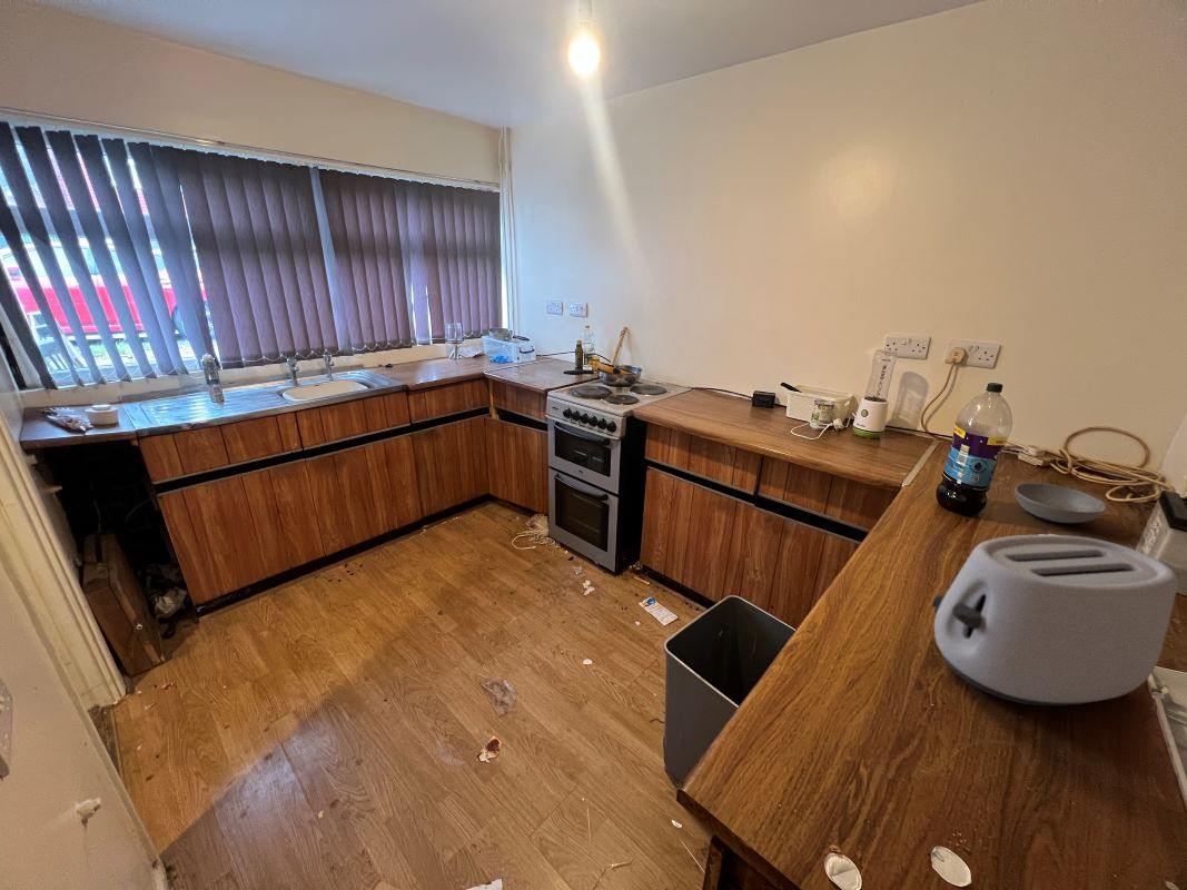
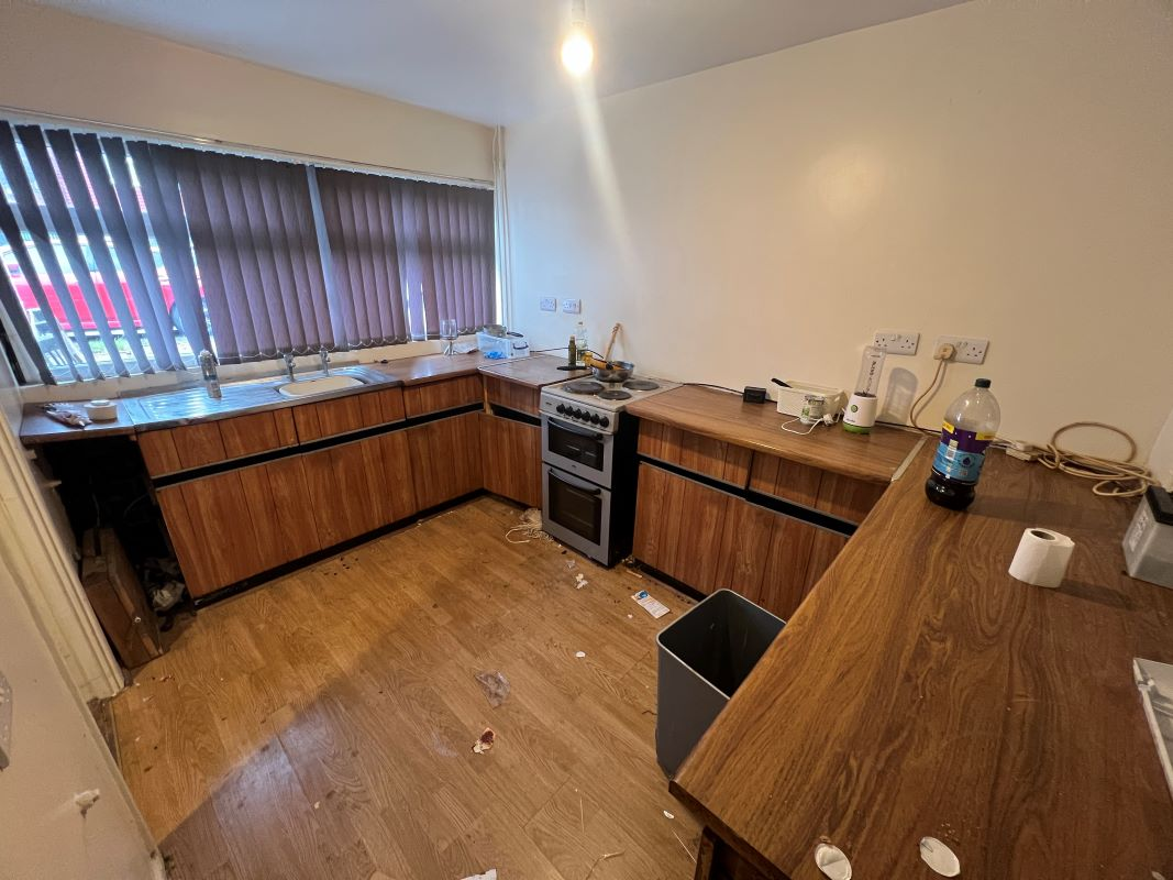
- soup bowl [1013,482,1108,524]
- toaster [931,534,1179,706]
